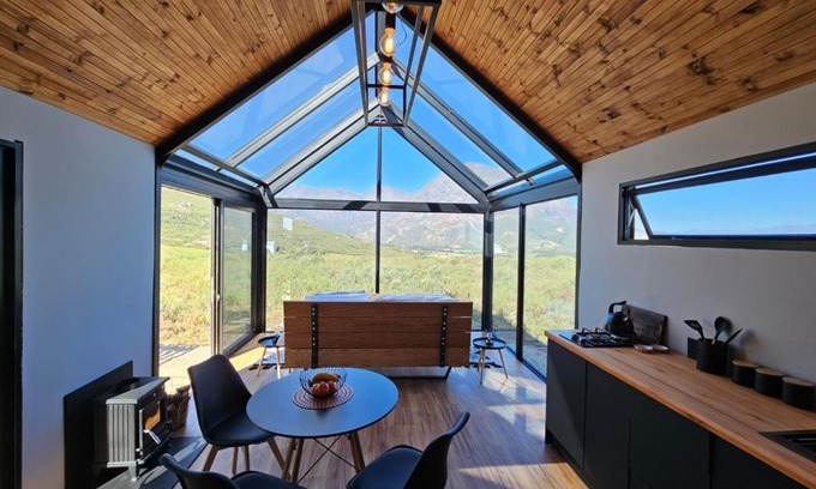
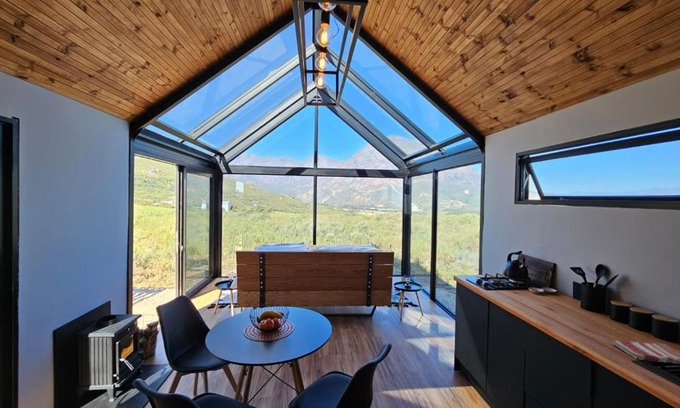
+ dish towel [610,340,680,365]
